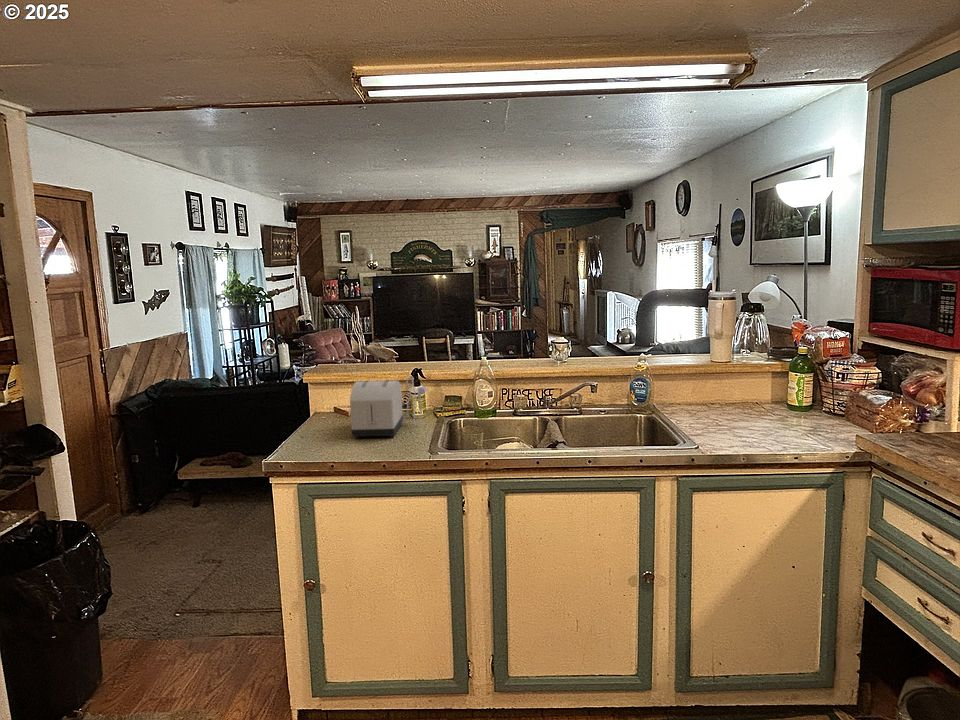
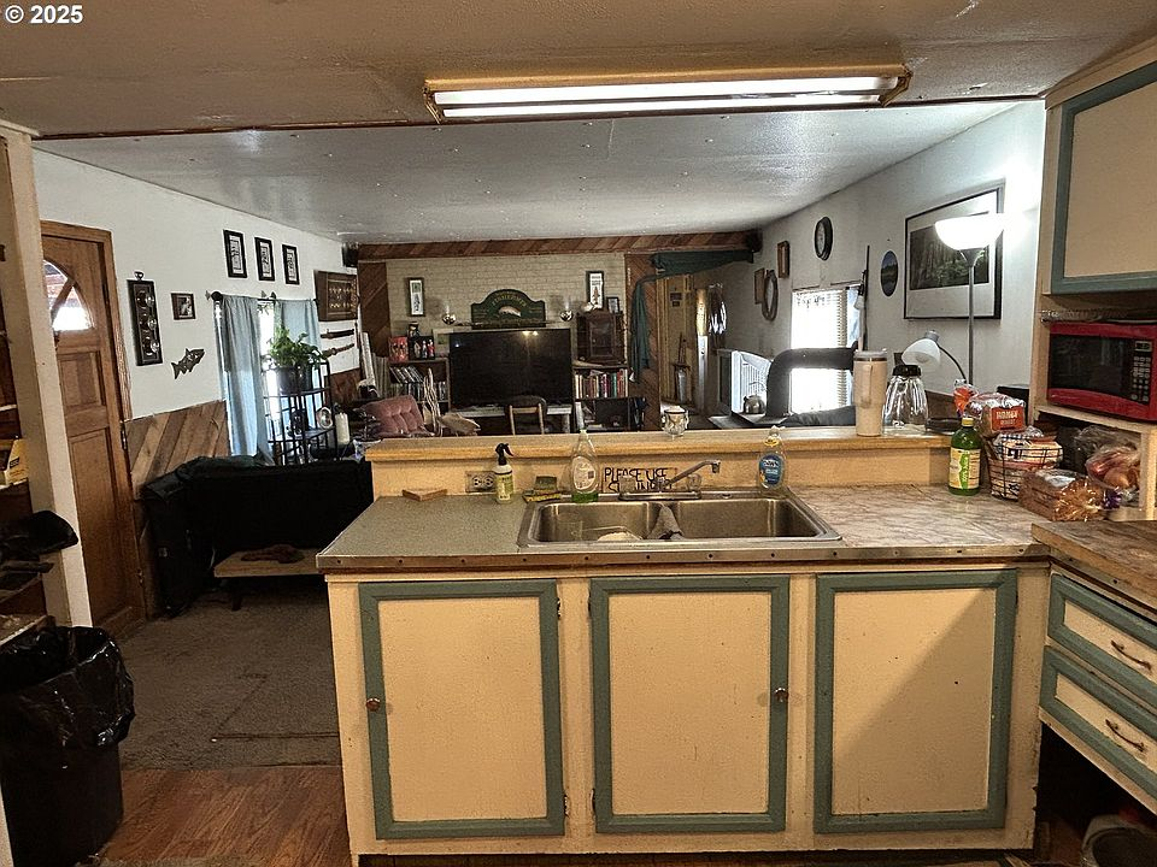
- toaster [349,377,430,439]
